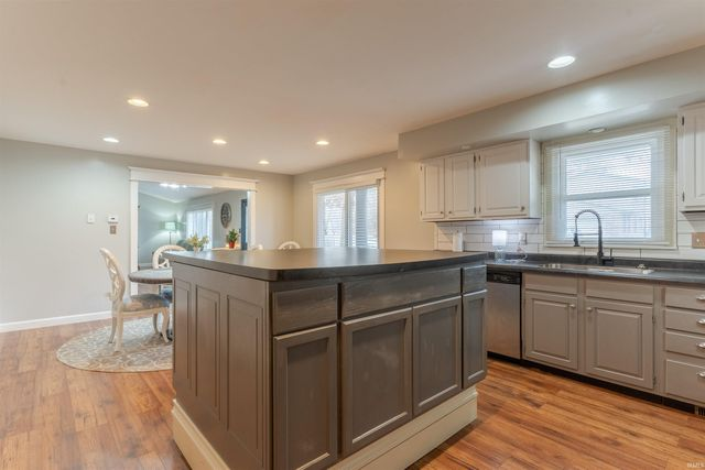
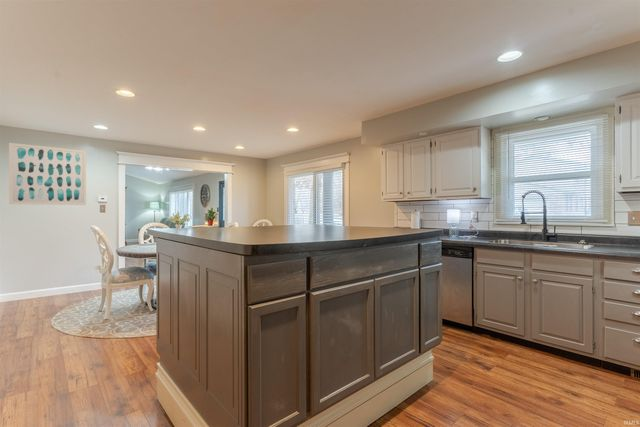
+ wall art [8,142,87,206]
